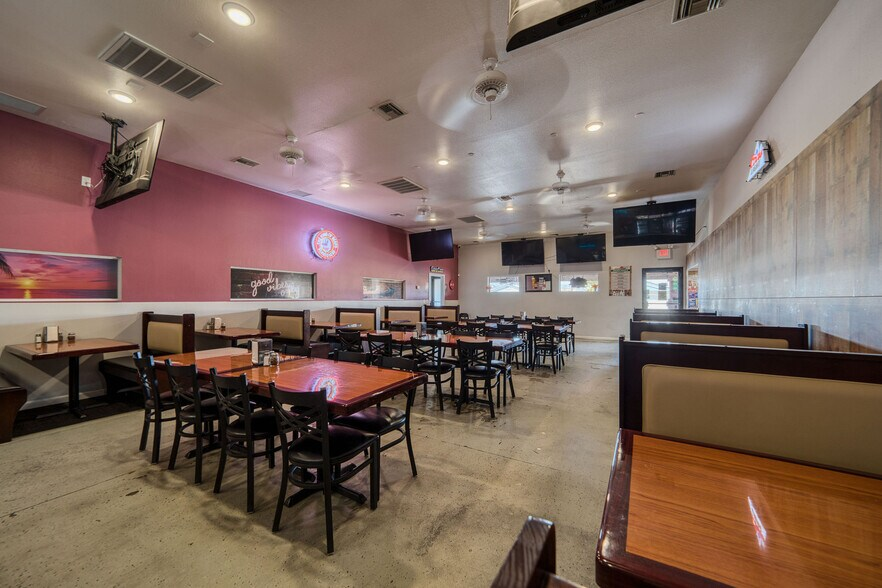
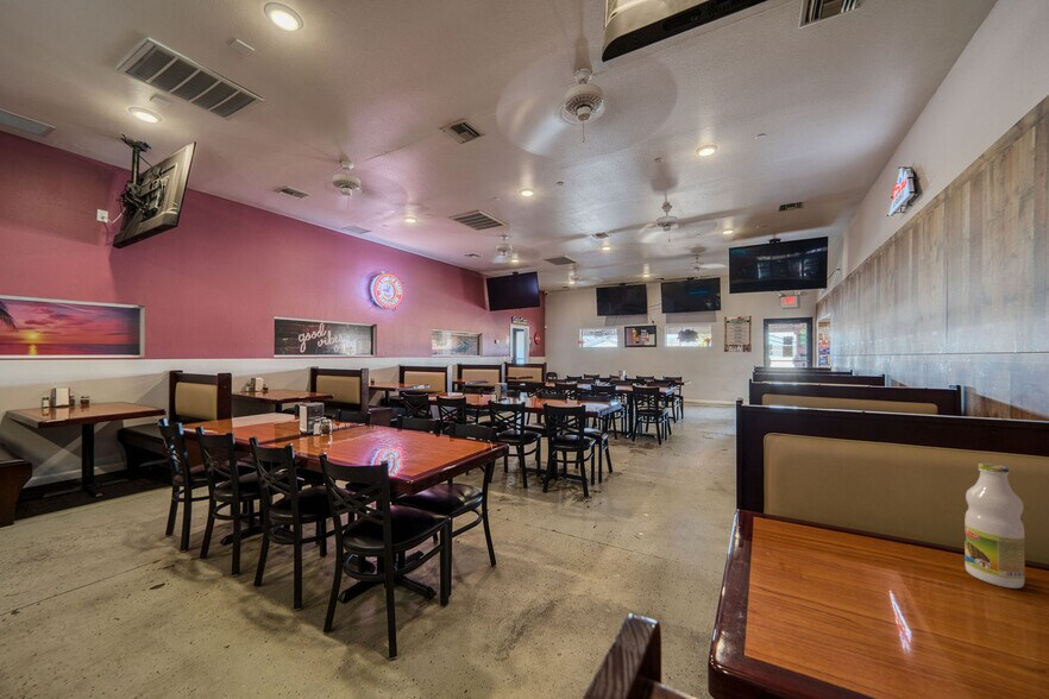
+ bottle [963,461,1025,590]
